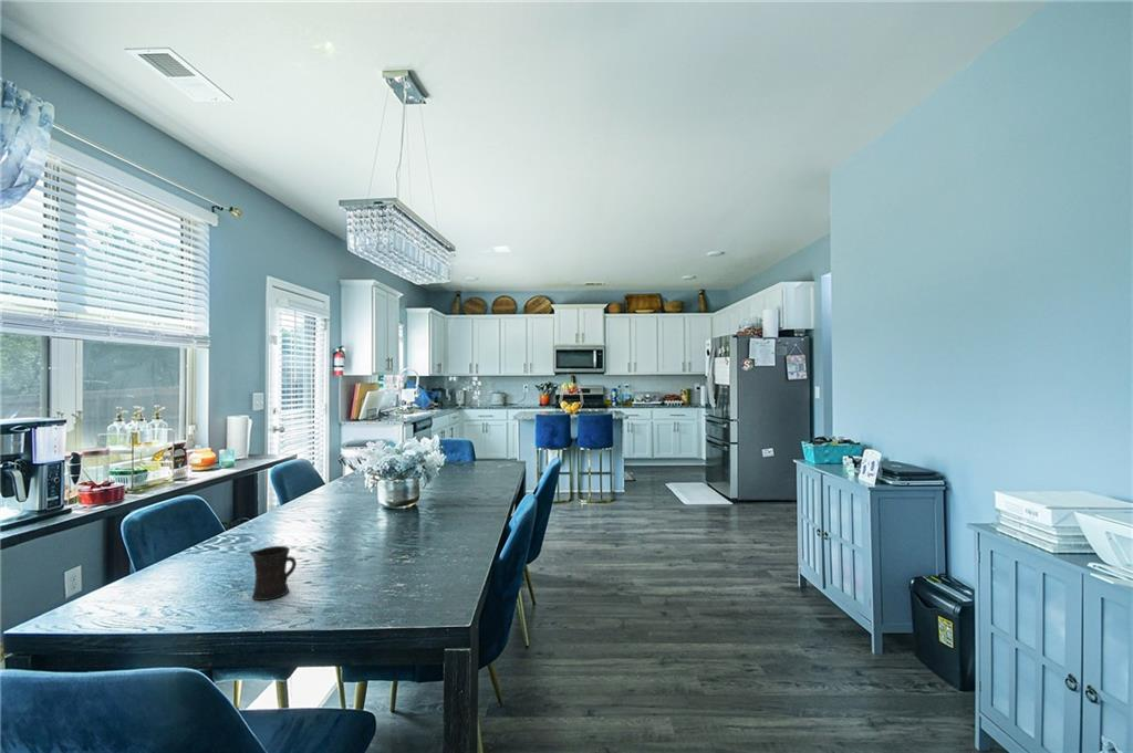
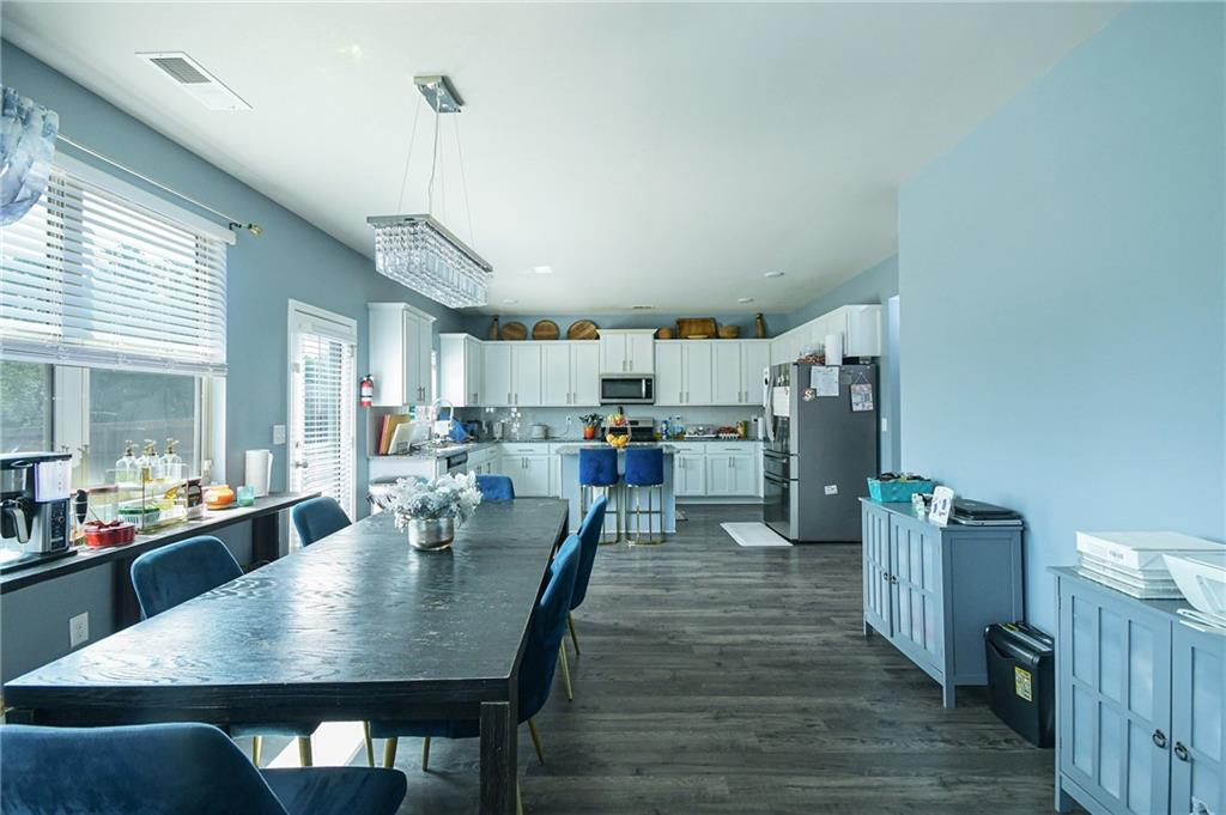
- mug [249,545,298,602]
